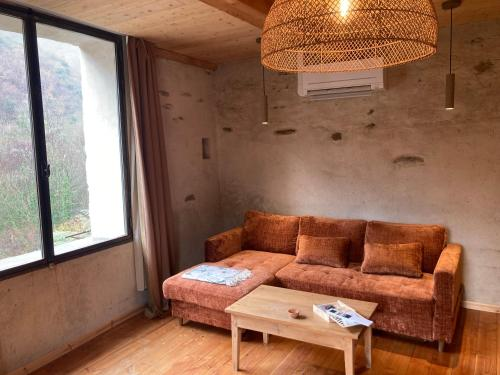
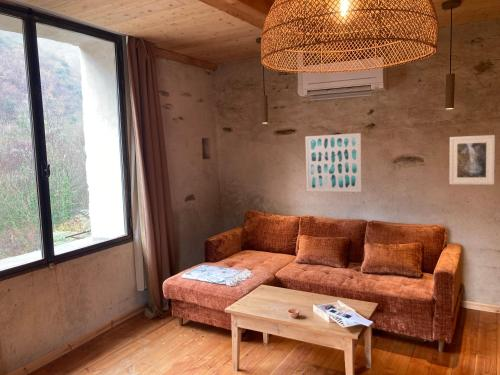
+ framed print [448,134,496,186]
+ wall art [304,132,363,193]
